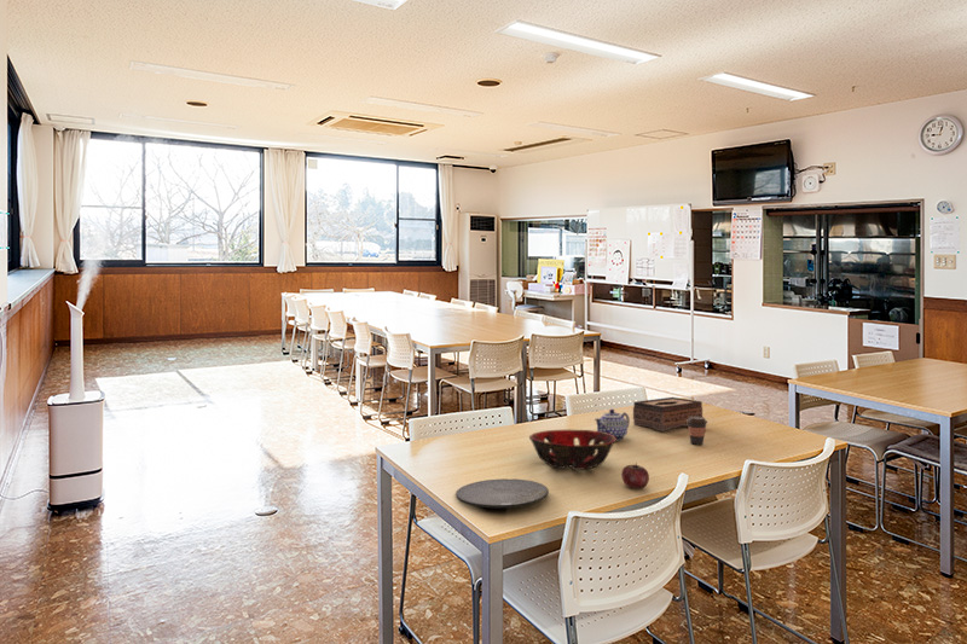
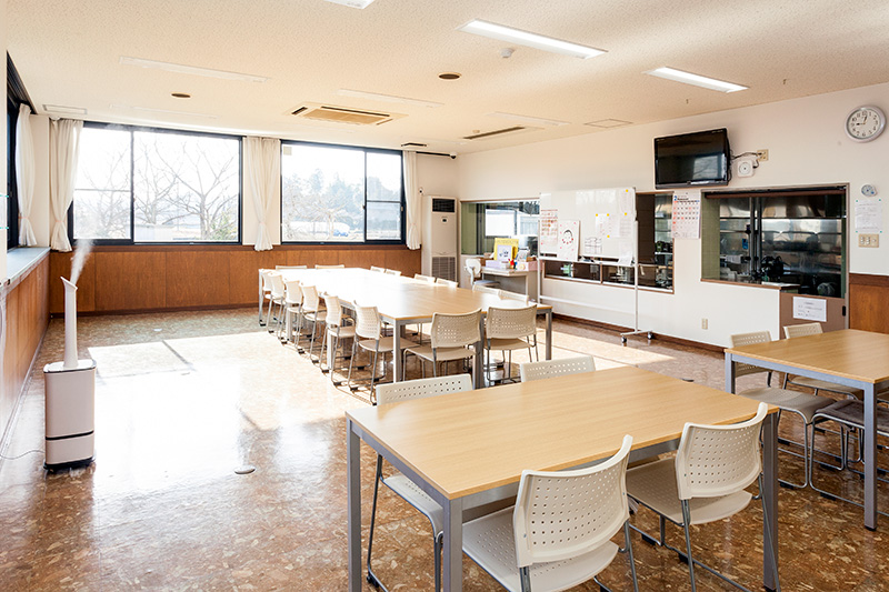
- tissue box [632,396,703,433]
- apple [620,462,650,489]
- teapot [593,408,631,441]
- decorative bowl [528,429,618,471]
- coffee cup [687,417,708,446]
- plate [454,477,550,509]
